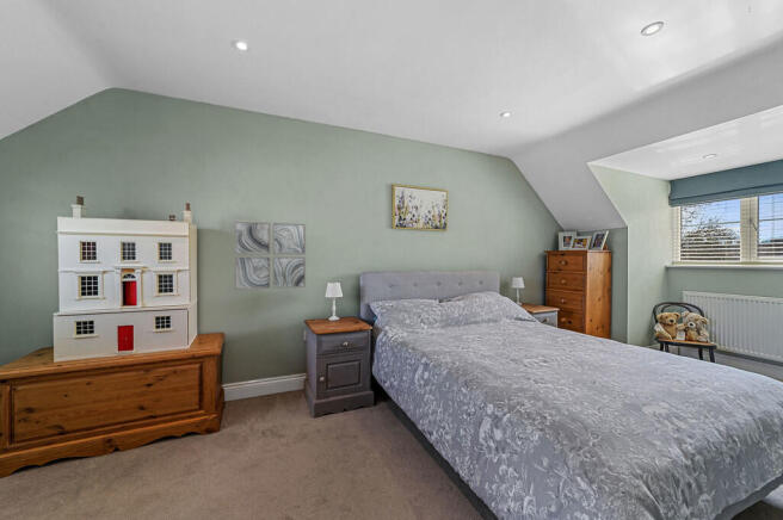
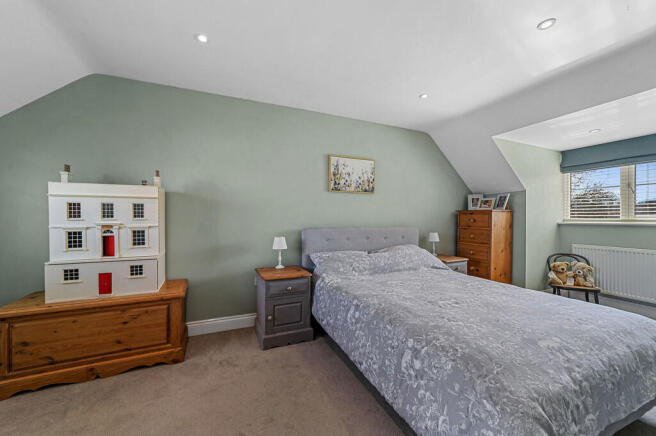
- wall art [234,219,307,291]
